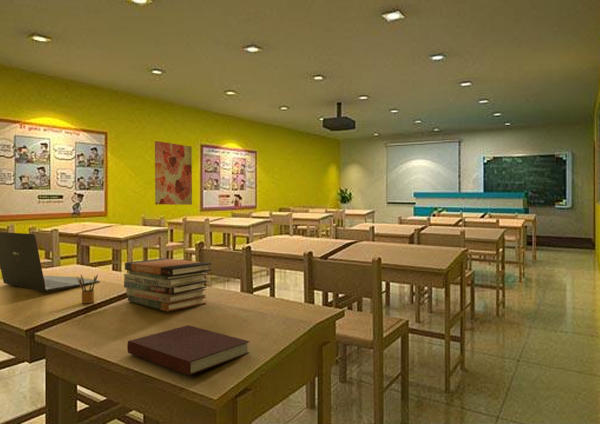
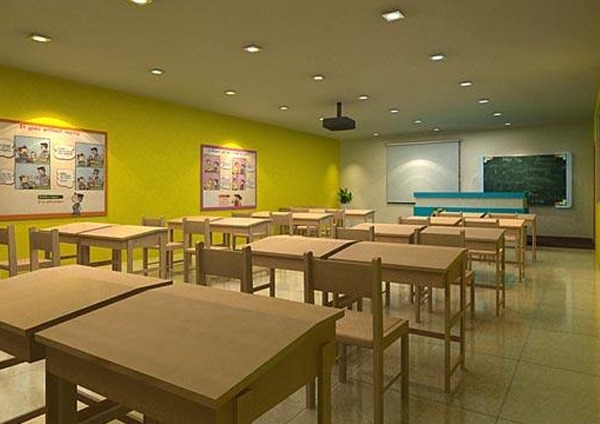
- laptop [0,231,101,292]
- book stack [123,257,212,312]
- pencil box [76,273,99,304]
- wall art [154,140,193,206]
- notebook [126,324,251,377]
